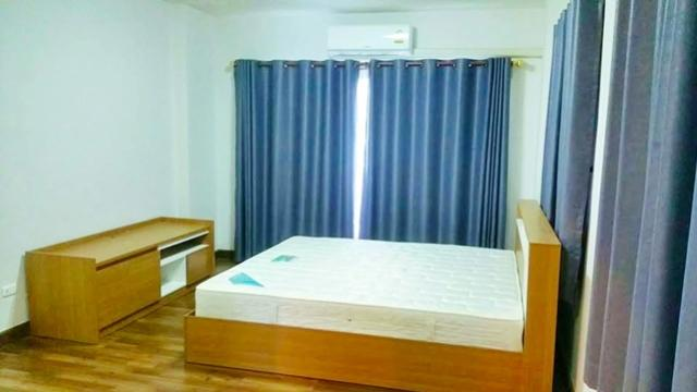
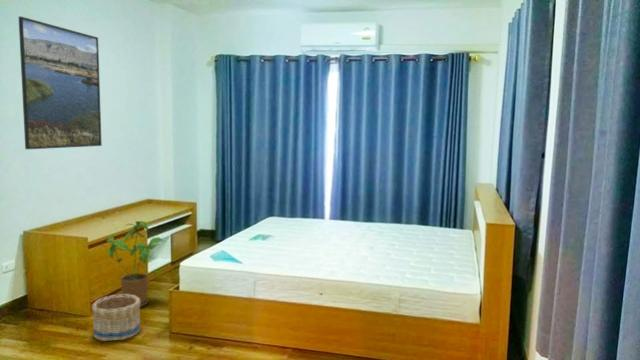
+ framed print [18,15,103,150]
+ basket [91,293,141,342]
+ house plant [106,220,167,308]
